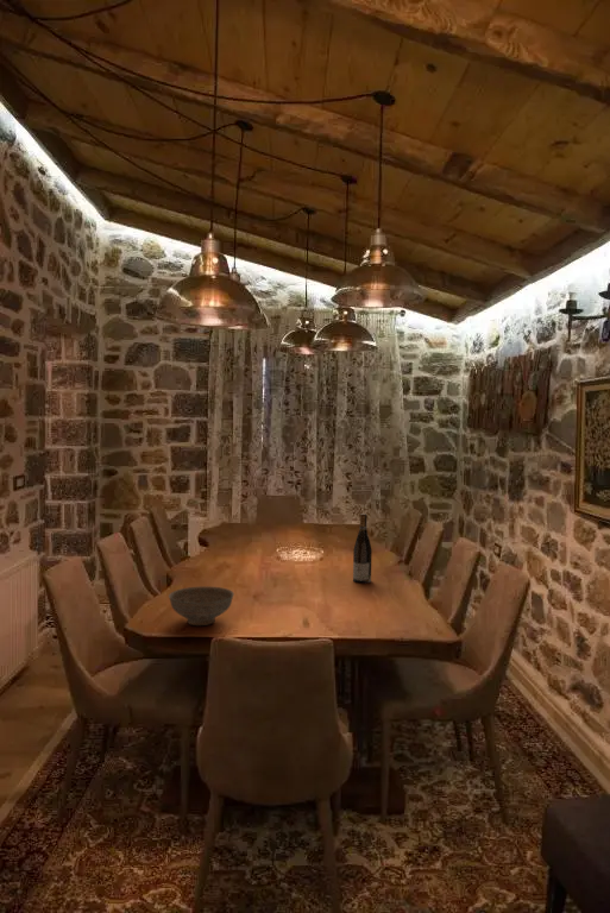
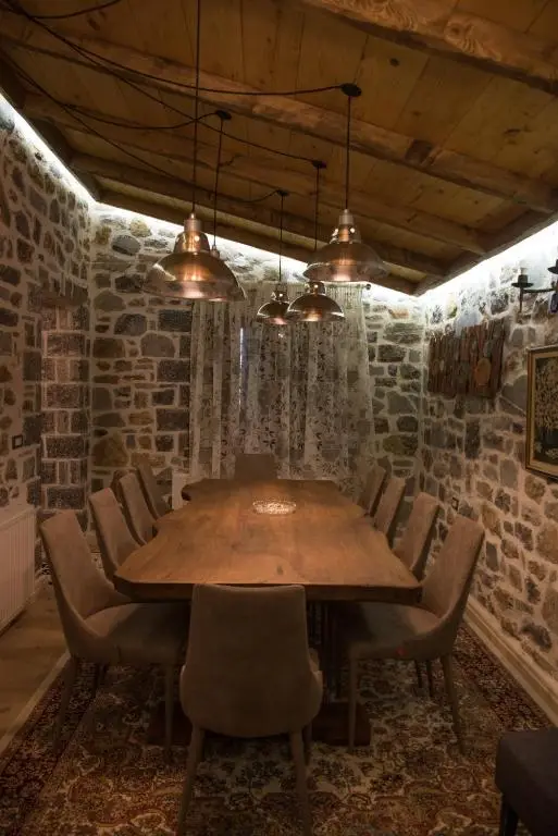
- decorative bowl [168,586,235,626]
- wine bottle [352,512,373,585]
